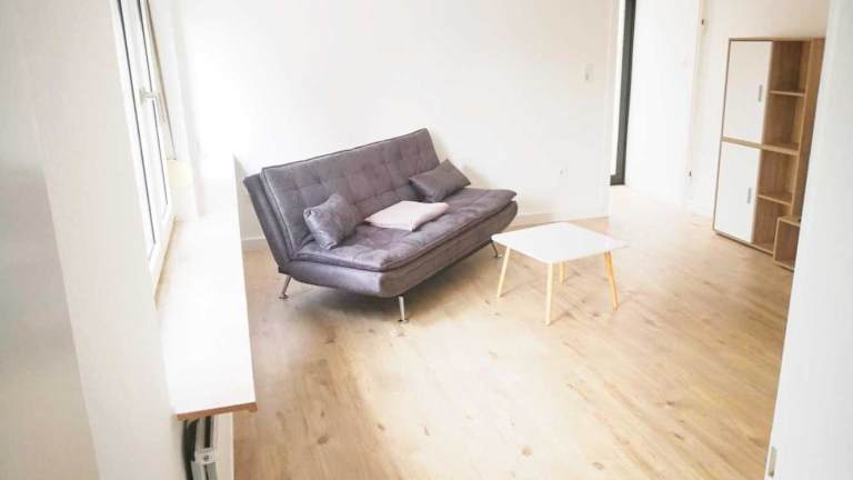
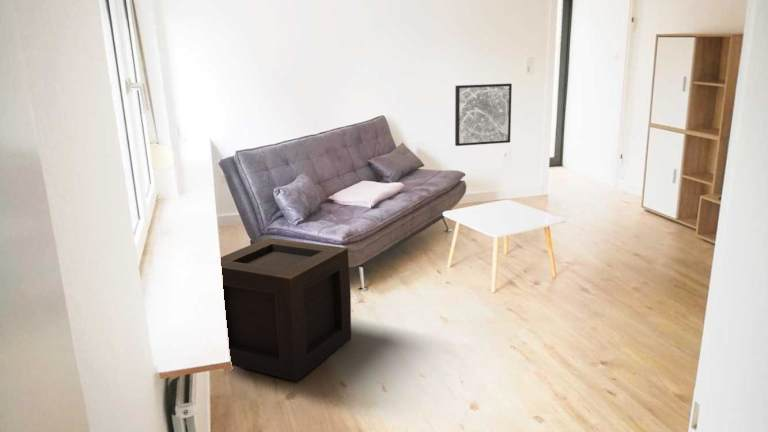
+ wooden crate [220,237,352,382]
+ wall art [454,83,513,147]
